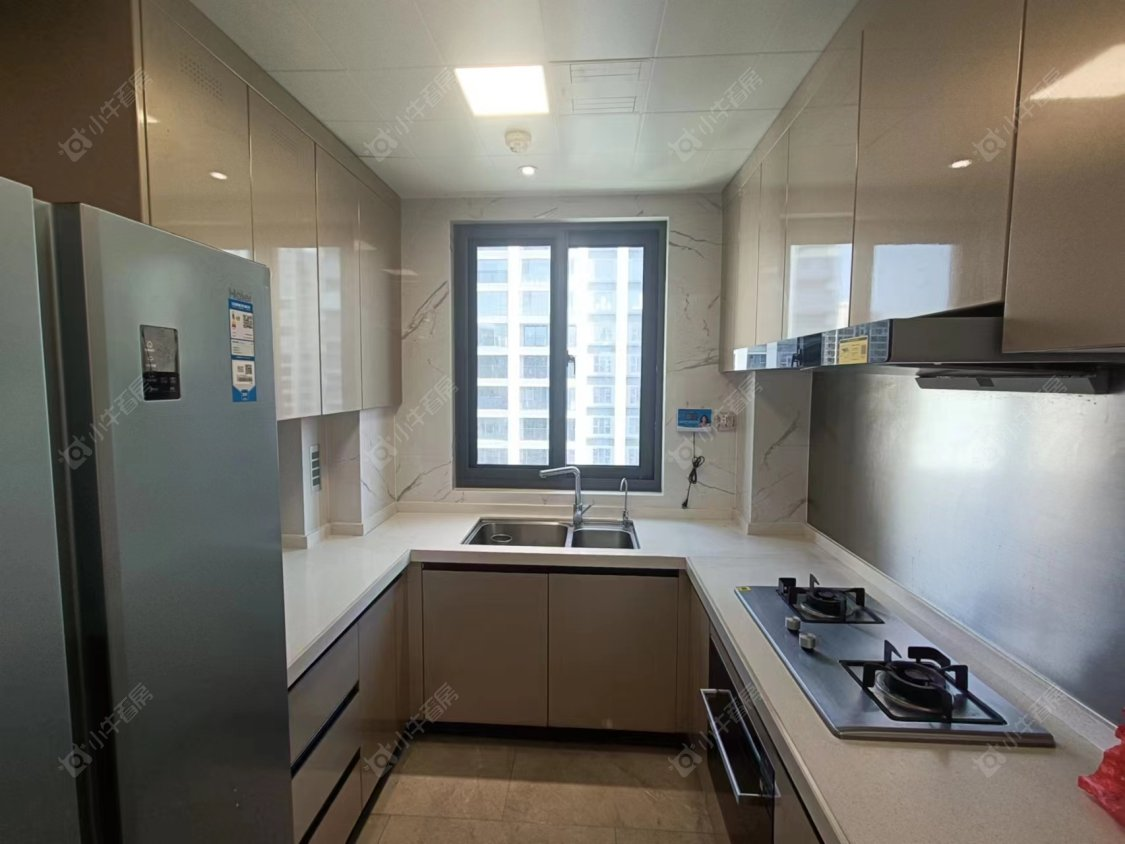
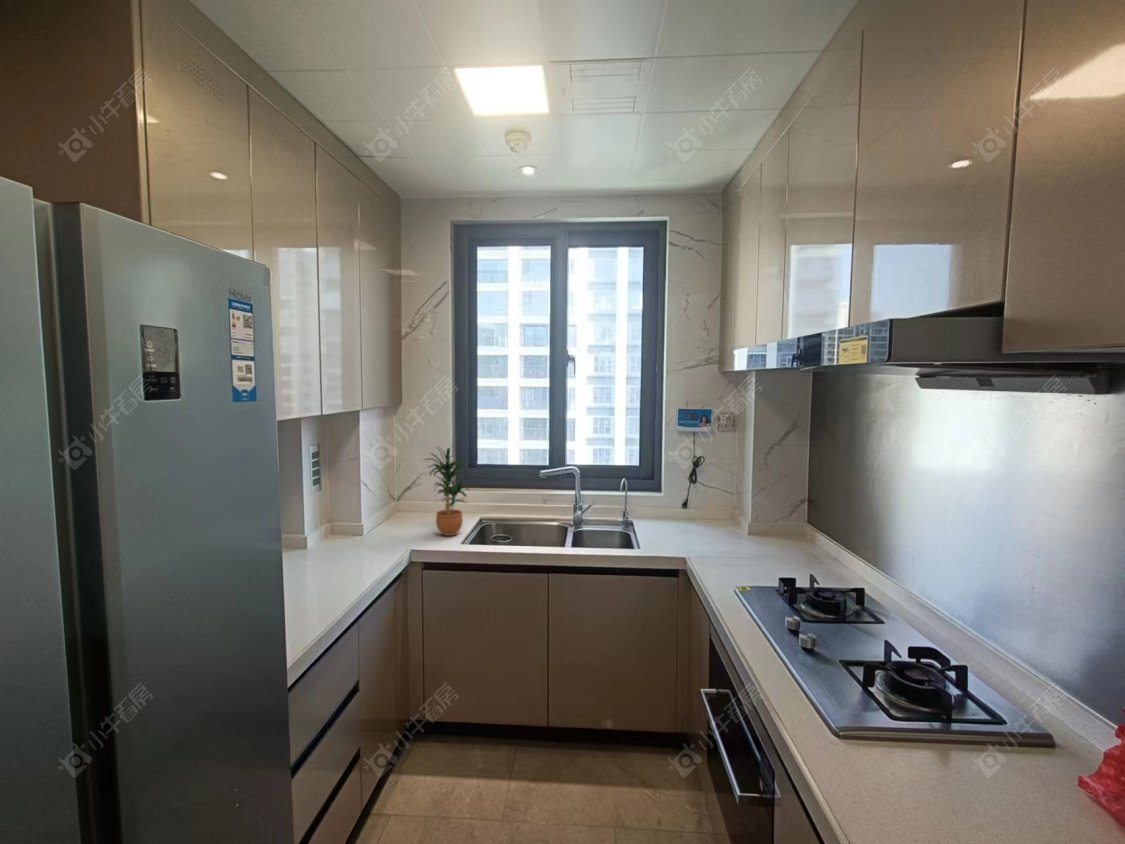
+ potted plant [424,445,470,537]
